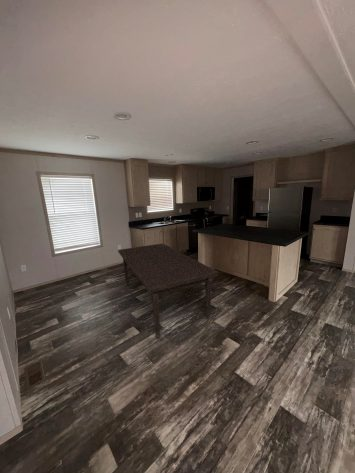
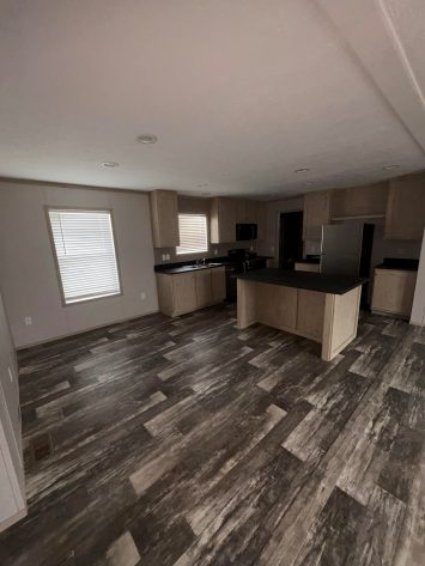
- dining table [117,242,219,340]
